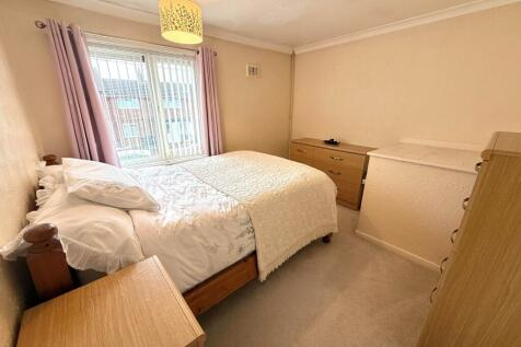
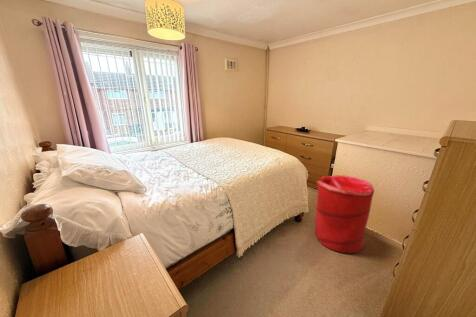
+ laundry hamper [314,174,375,255]
